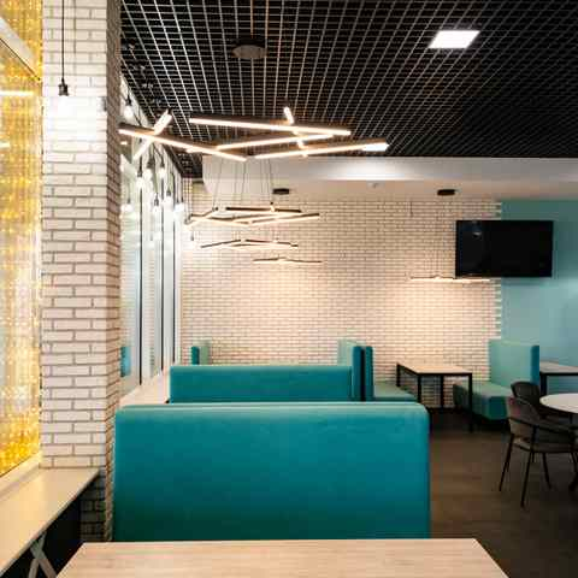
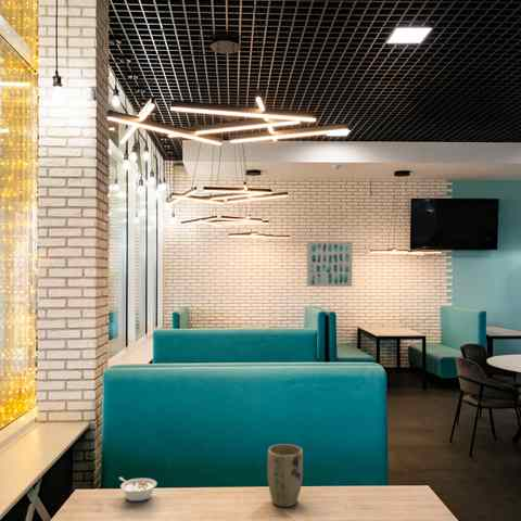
+ legume [118,476,157,503]
+ wall art [306,240,354,288]
+ plant pot [266,443,304,508]
